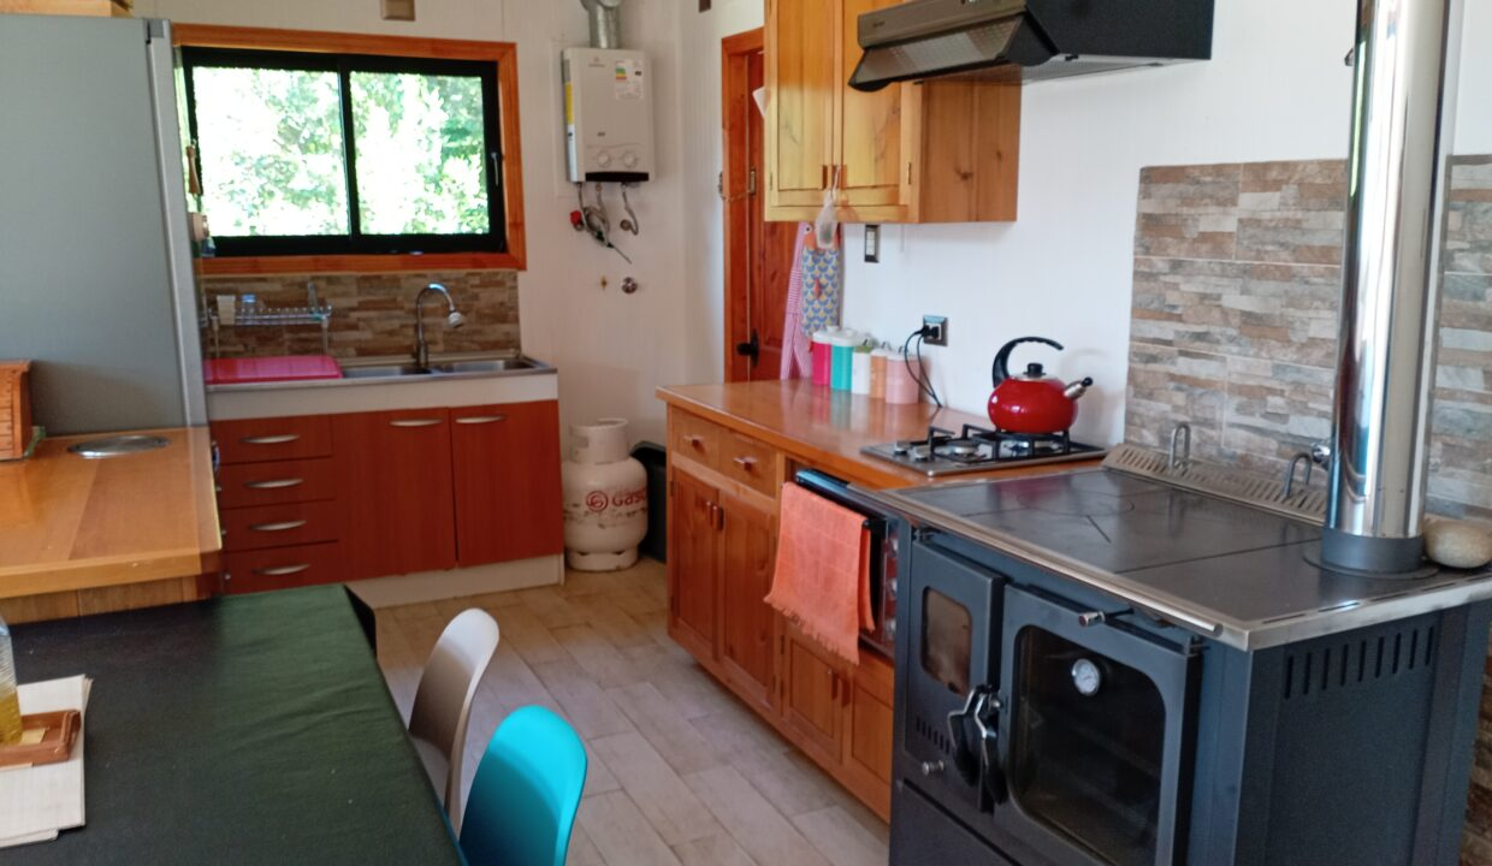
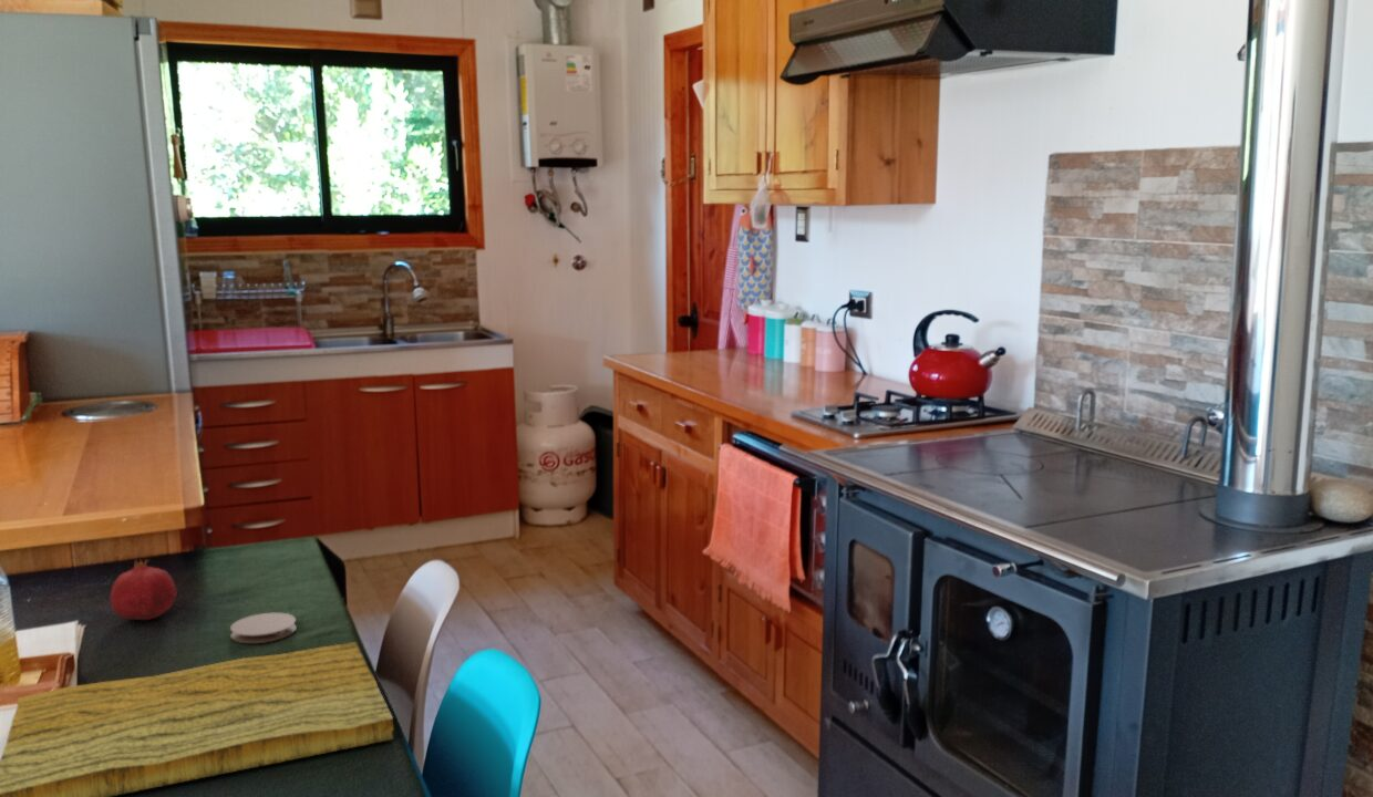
+ cutting board [0,641,395,797]
+ coaster [229,612,298,644]
+ fruit [110,558,178,621]
